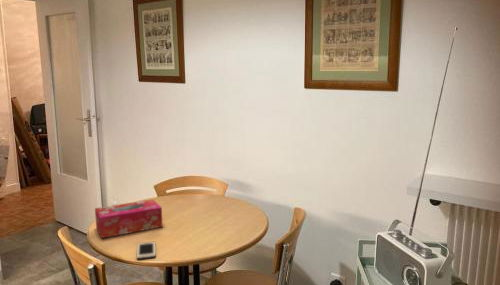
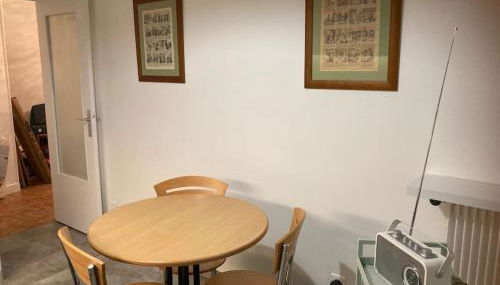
- cell phone [136,241,157,260]
- tissue box [94,198,164,239]
